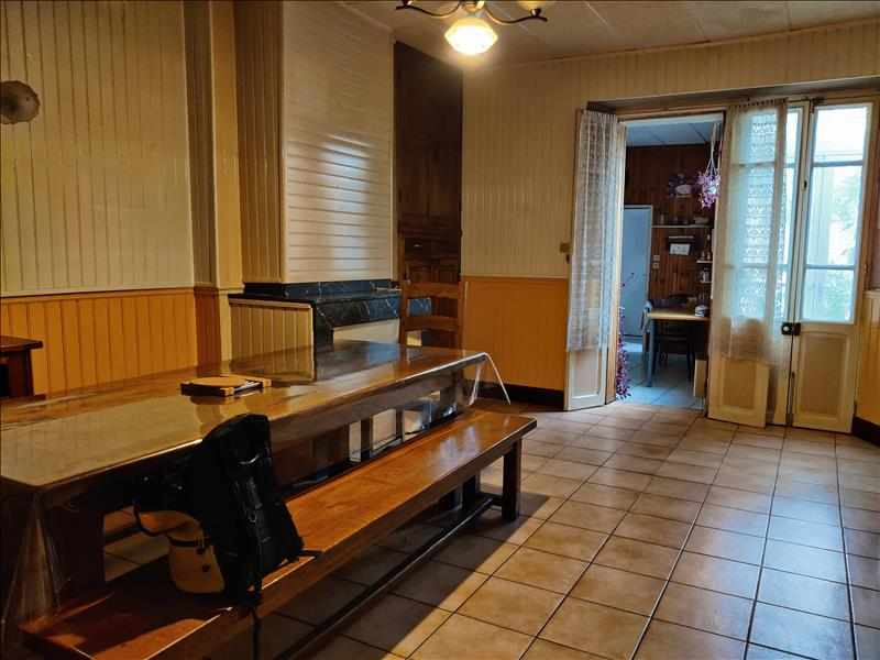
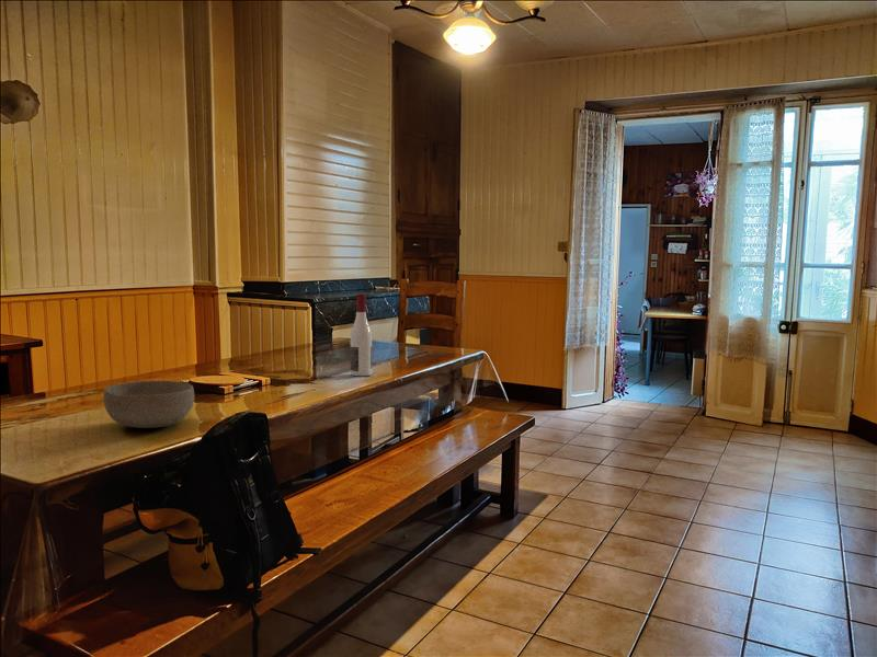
+ bowl [103,380,195,429]
+ alcohol [350,292,373,377]
